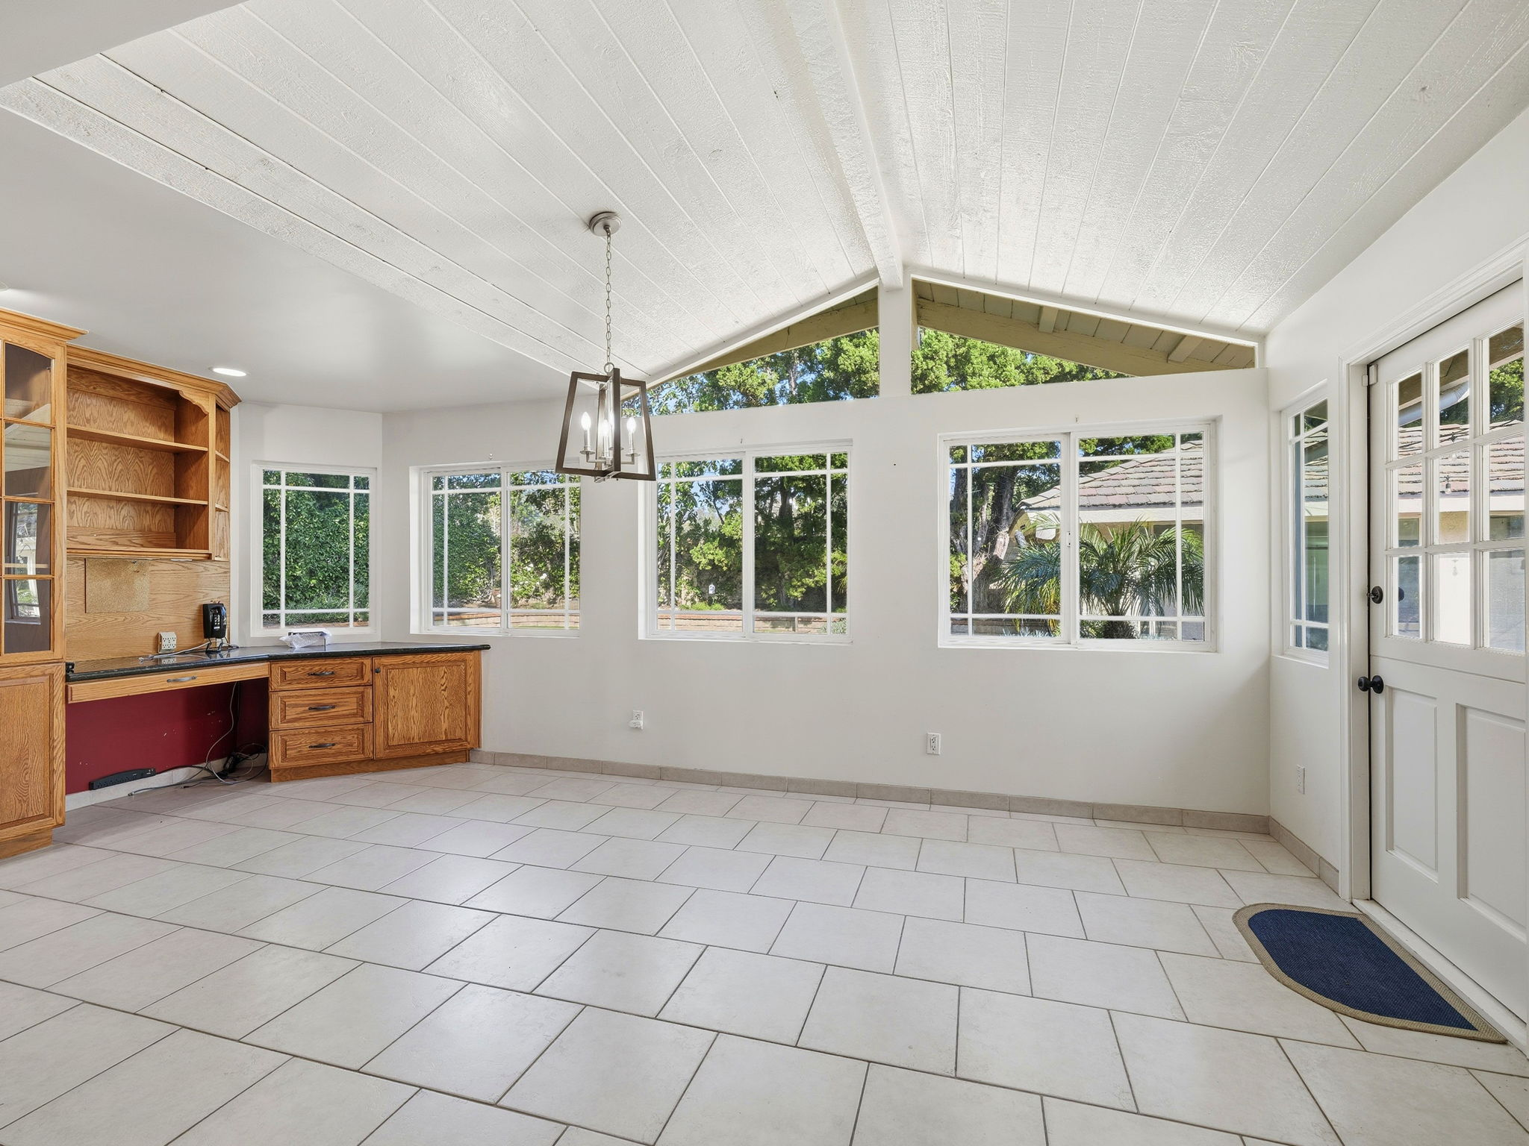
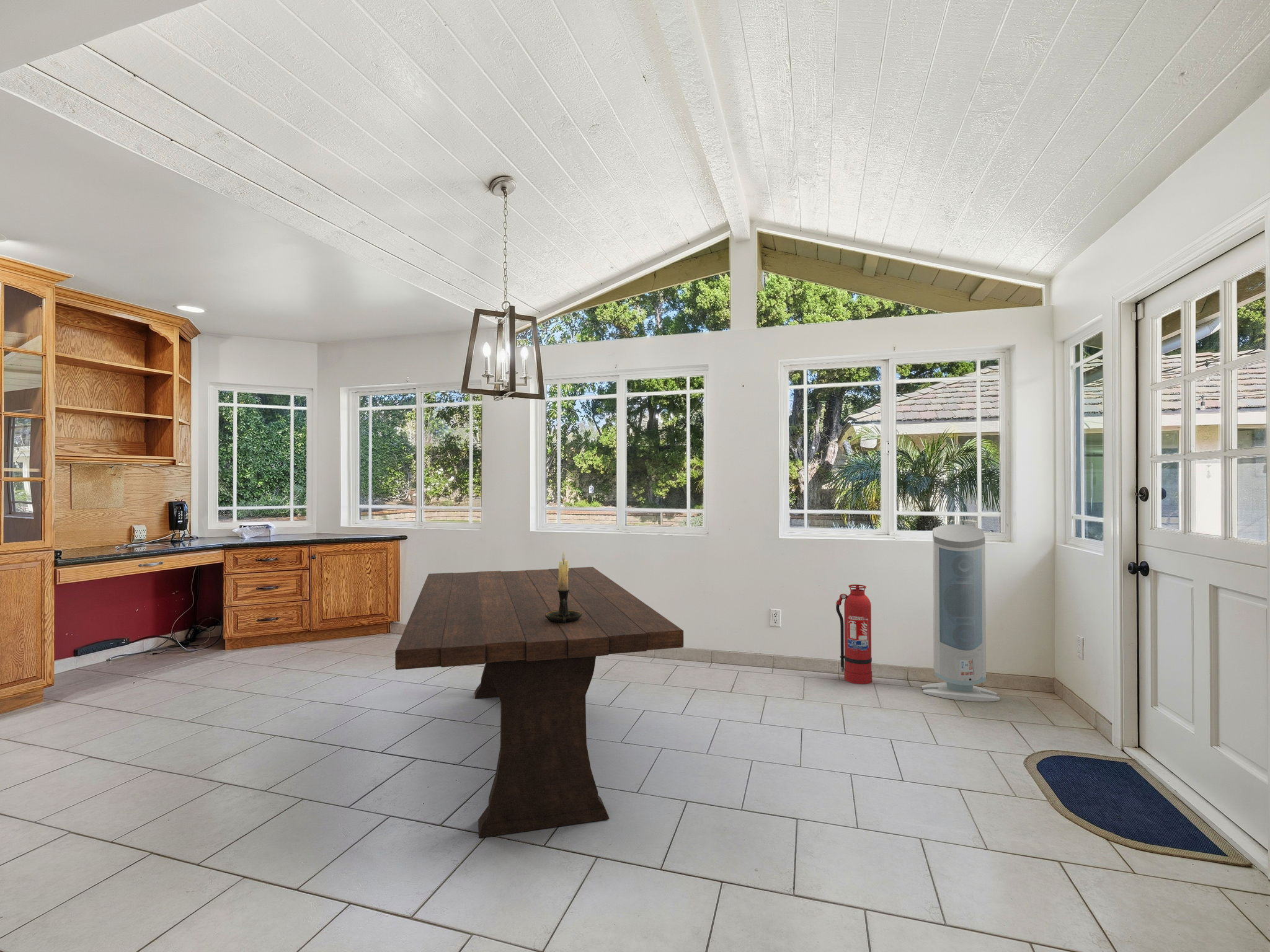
+ fire extinguisher [835,584,873,685]
+ dining table [394,566,684,839]
+ candle holder [545,550,582,624]
+ air purifier [921,524,1001,702]
